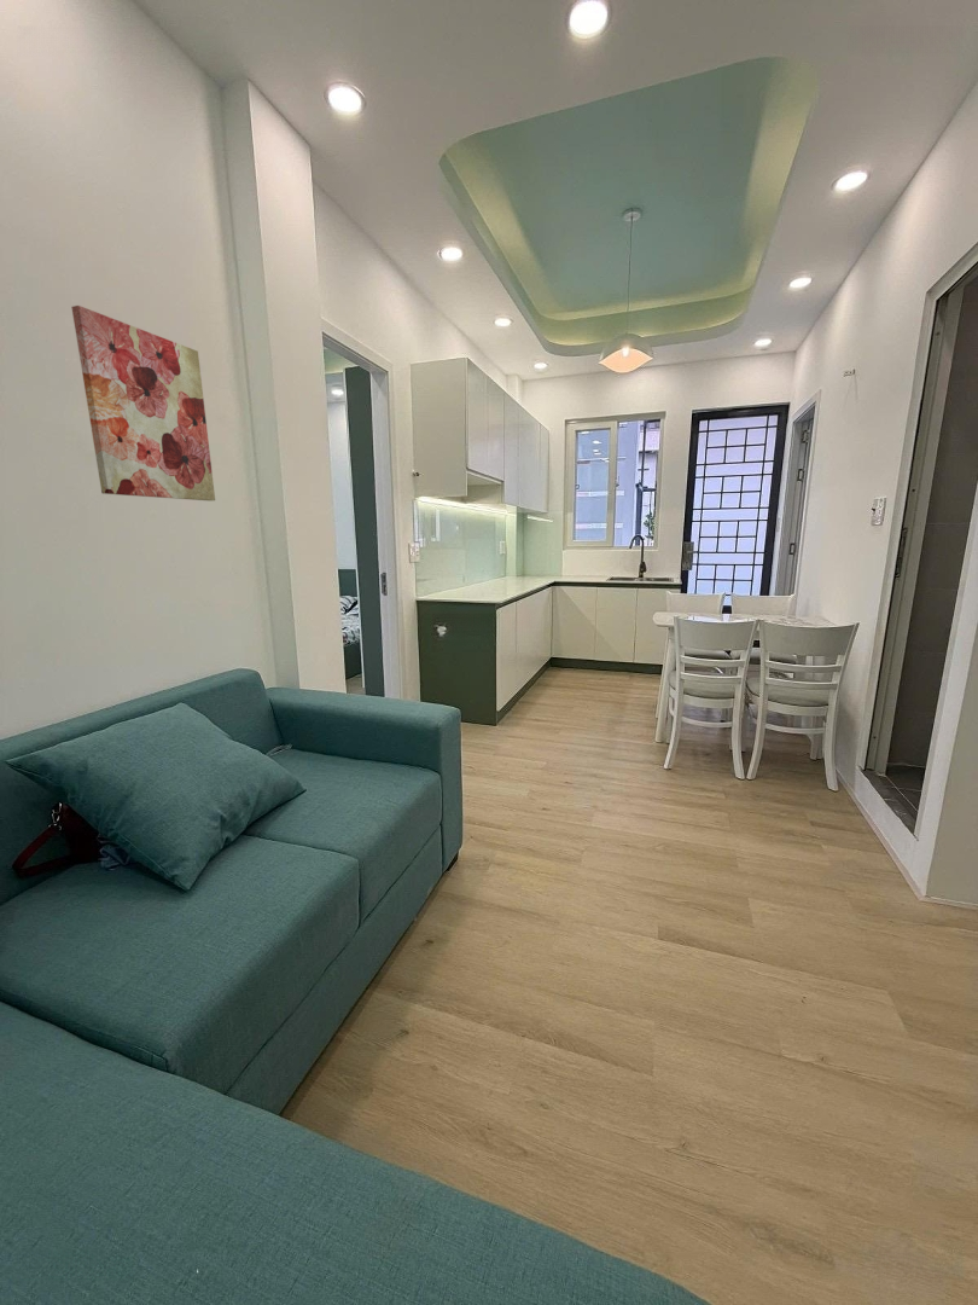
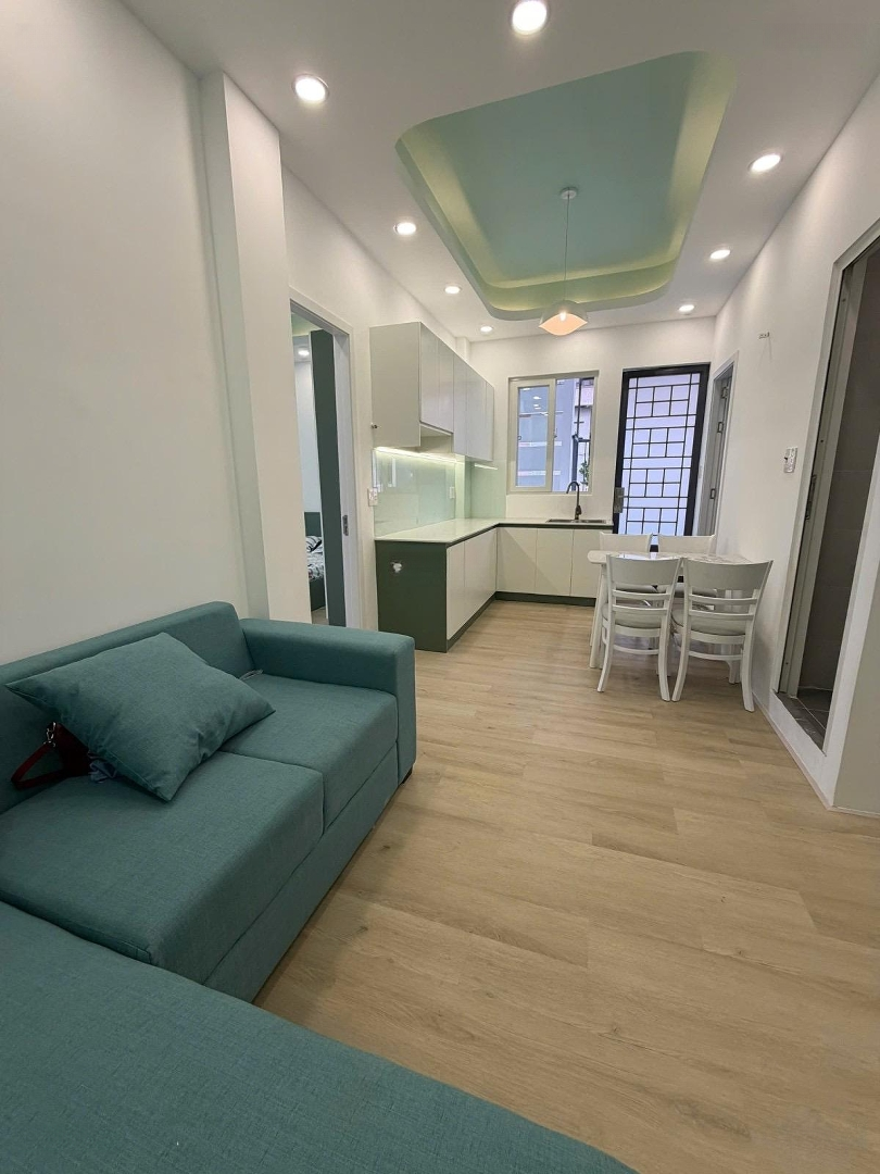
- wall art [71,304,216,501]
